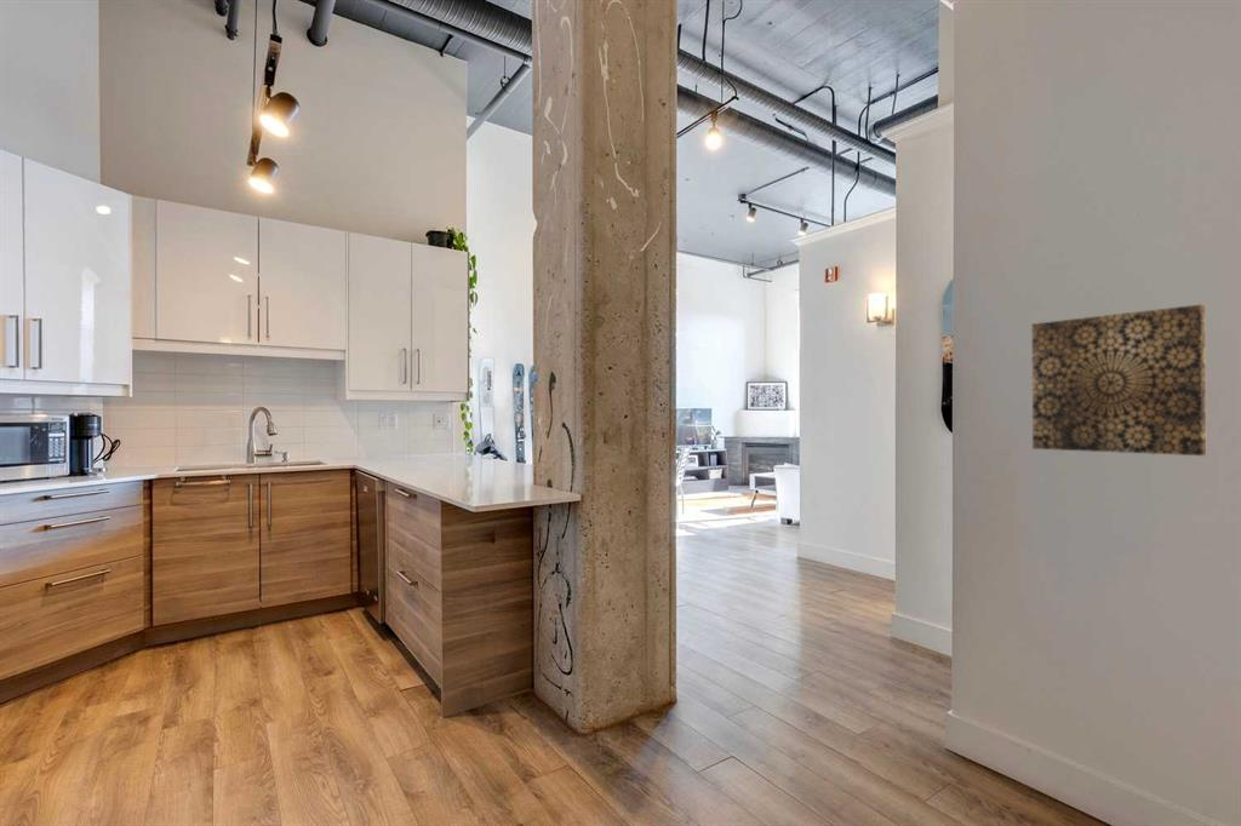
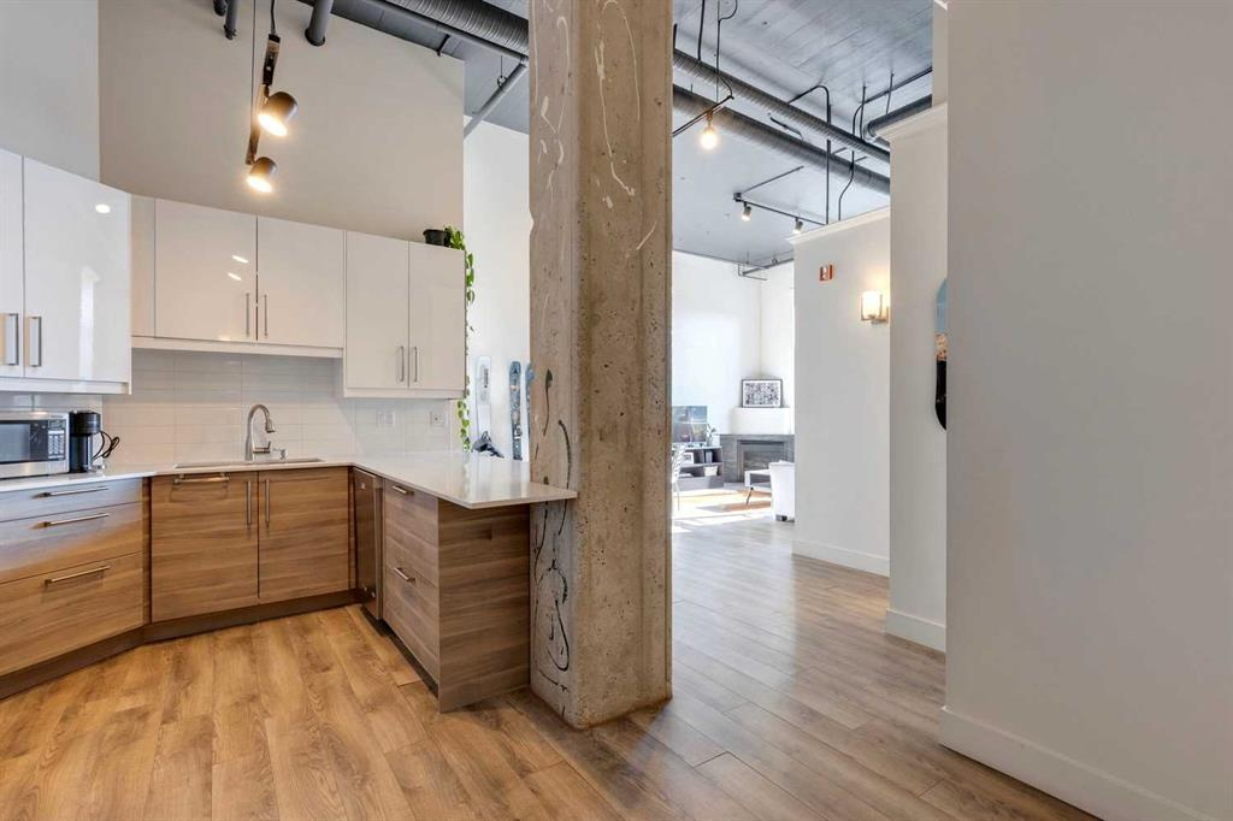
- wall art [1031,304,1207,457]
